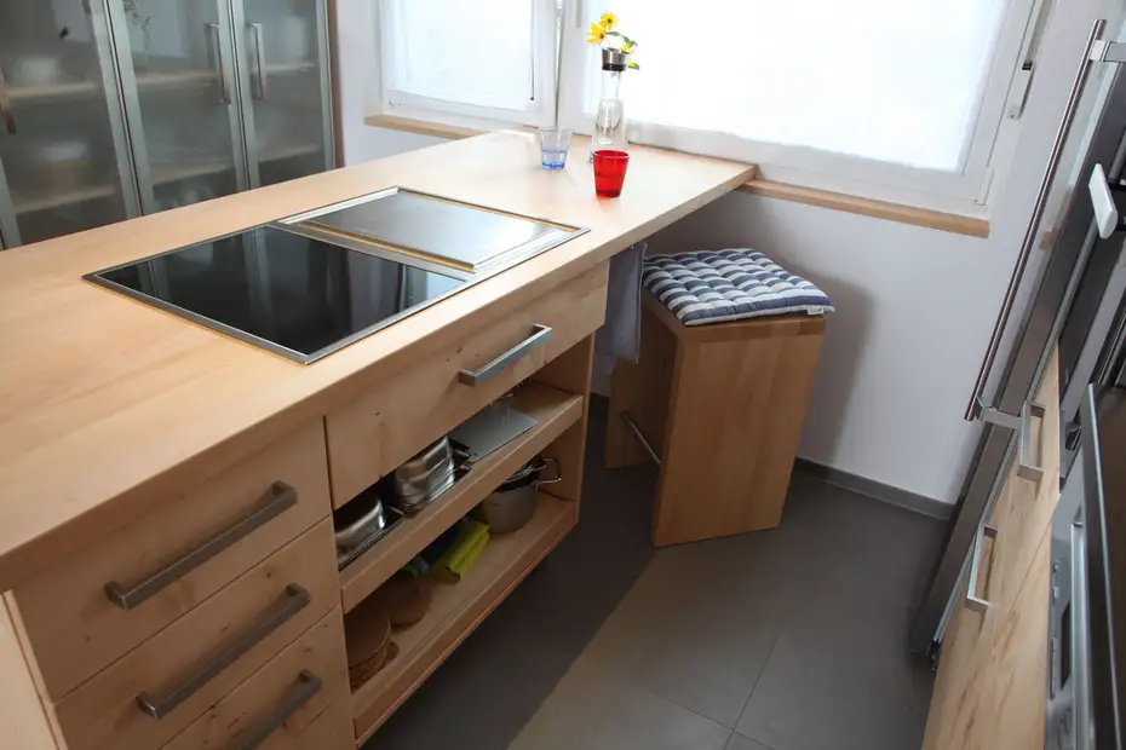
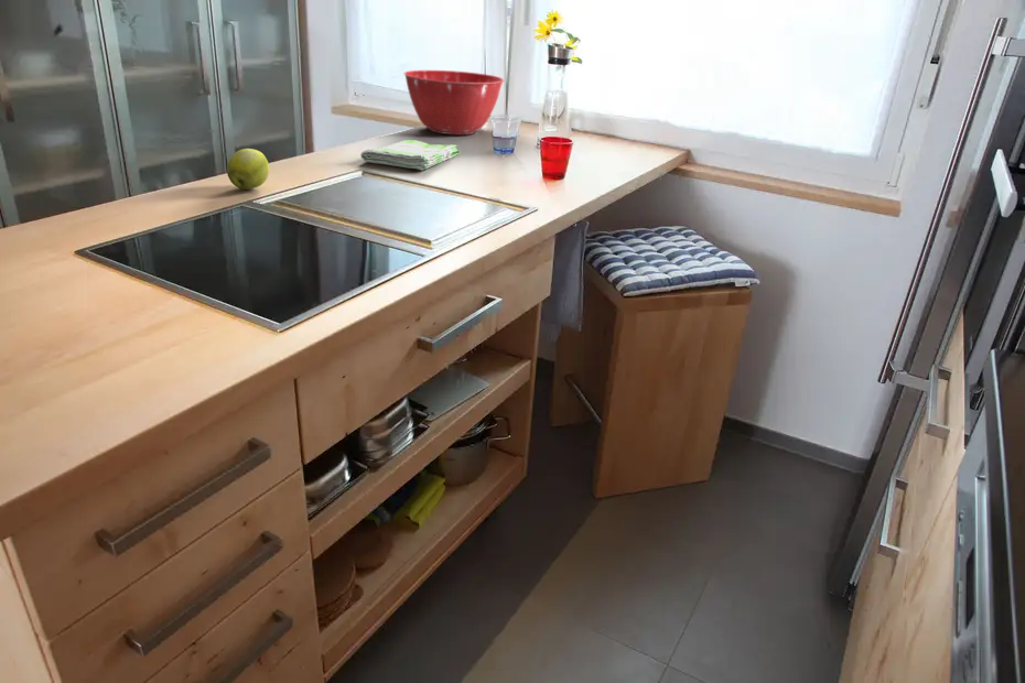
+ mixing bowl [403,69,505,135]
+ apple [226,148,270,191]
+ dish towel [359,139,460,171]
